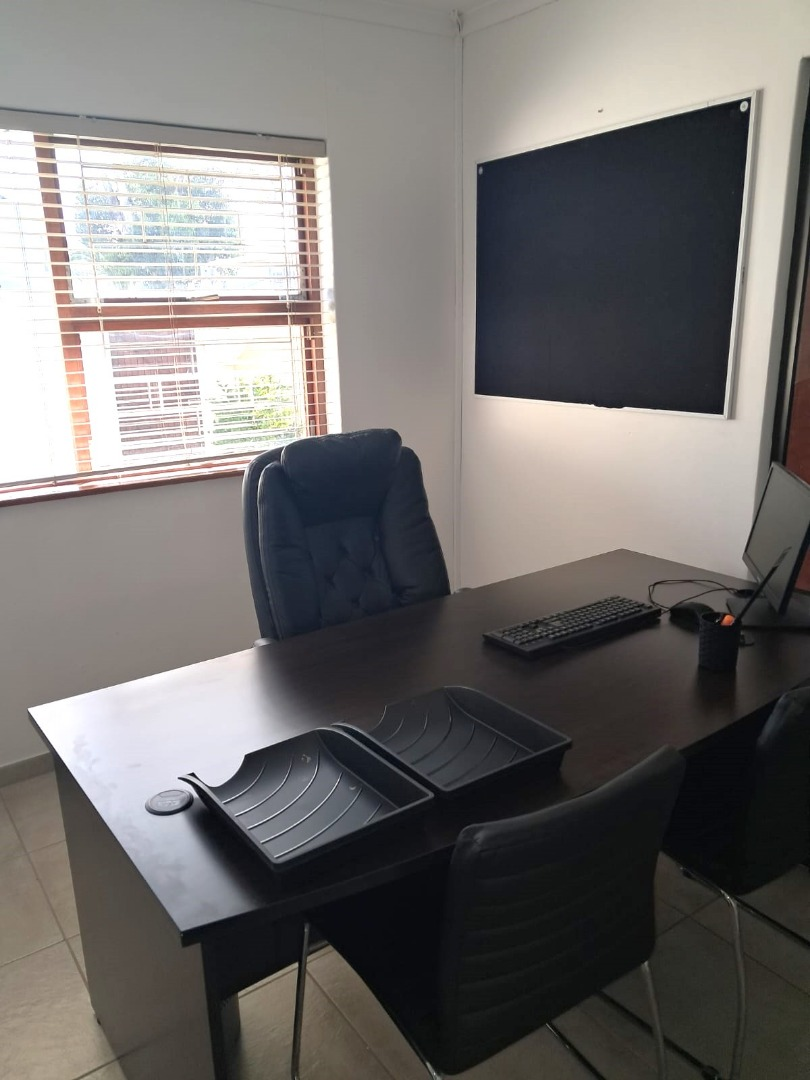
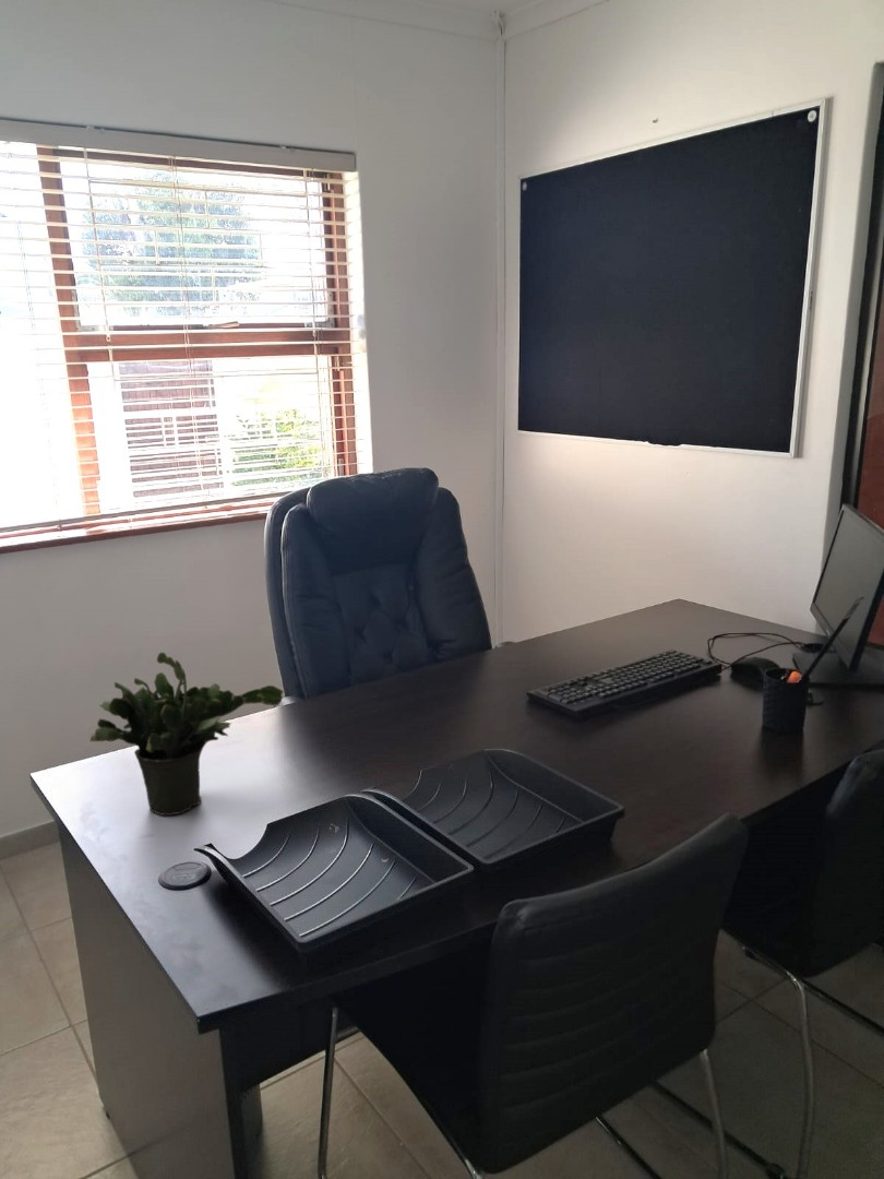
+ potted plant [89,652,285,817]
